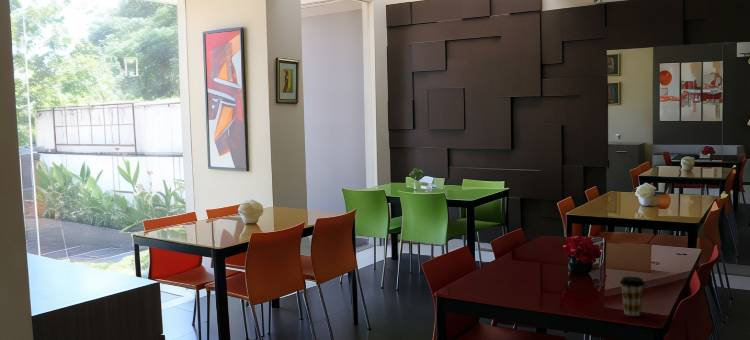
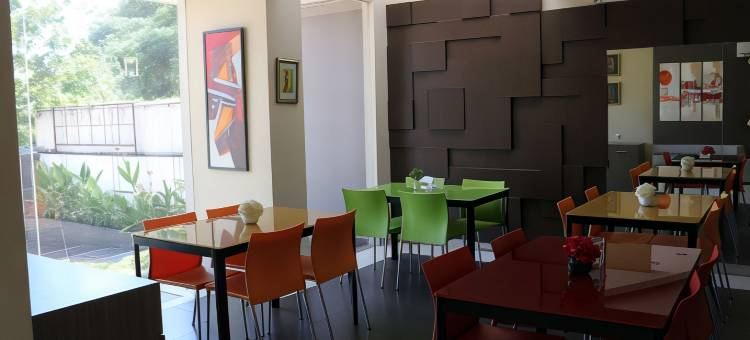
- coffee cup [619,276,646,317]
